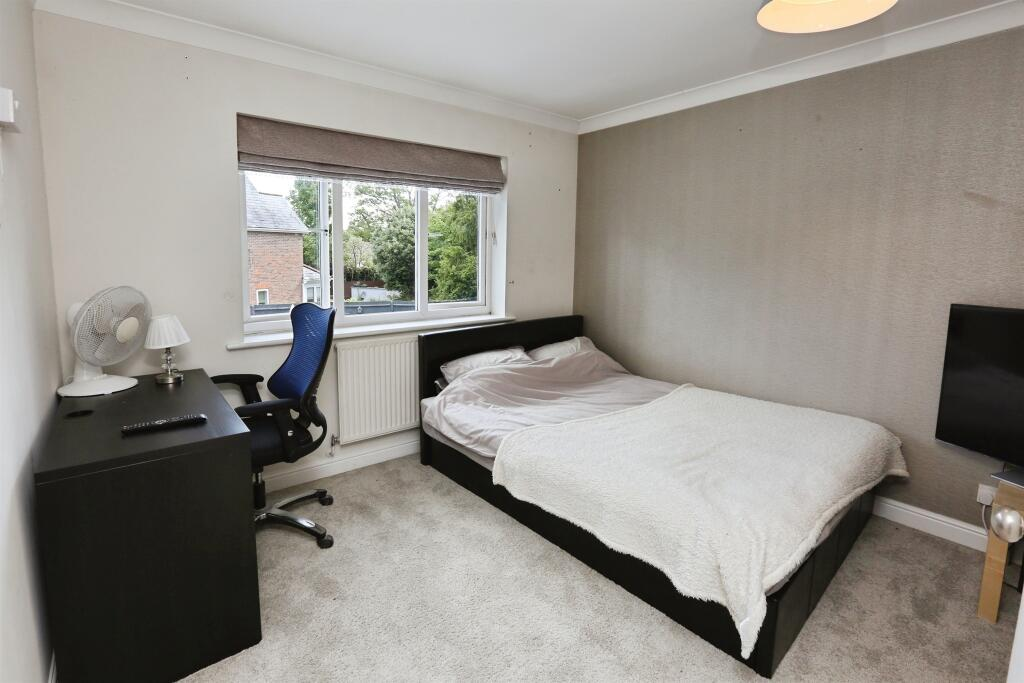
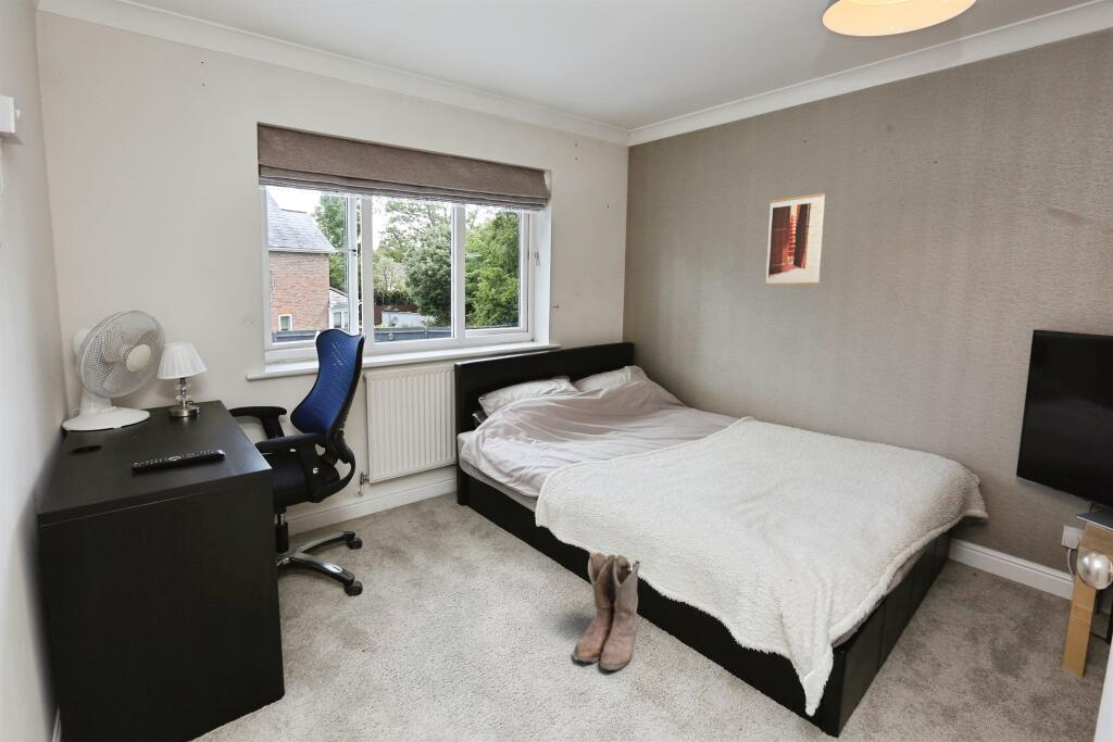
+ boots [572,551,641,671]
+ wall art [764,192,826,286]
